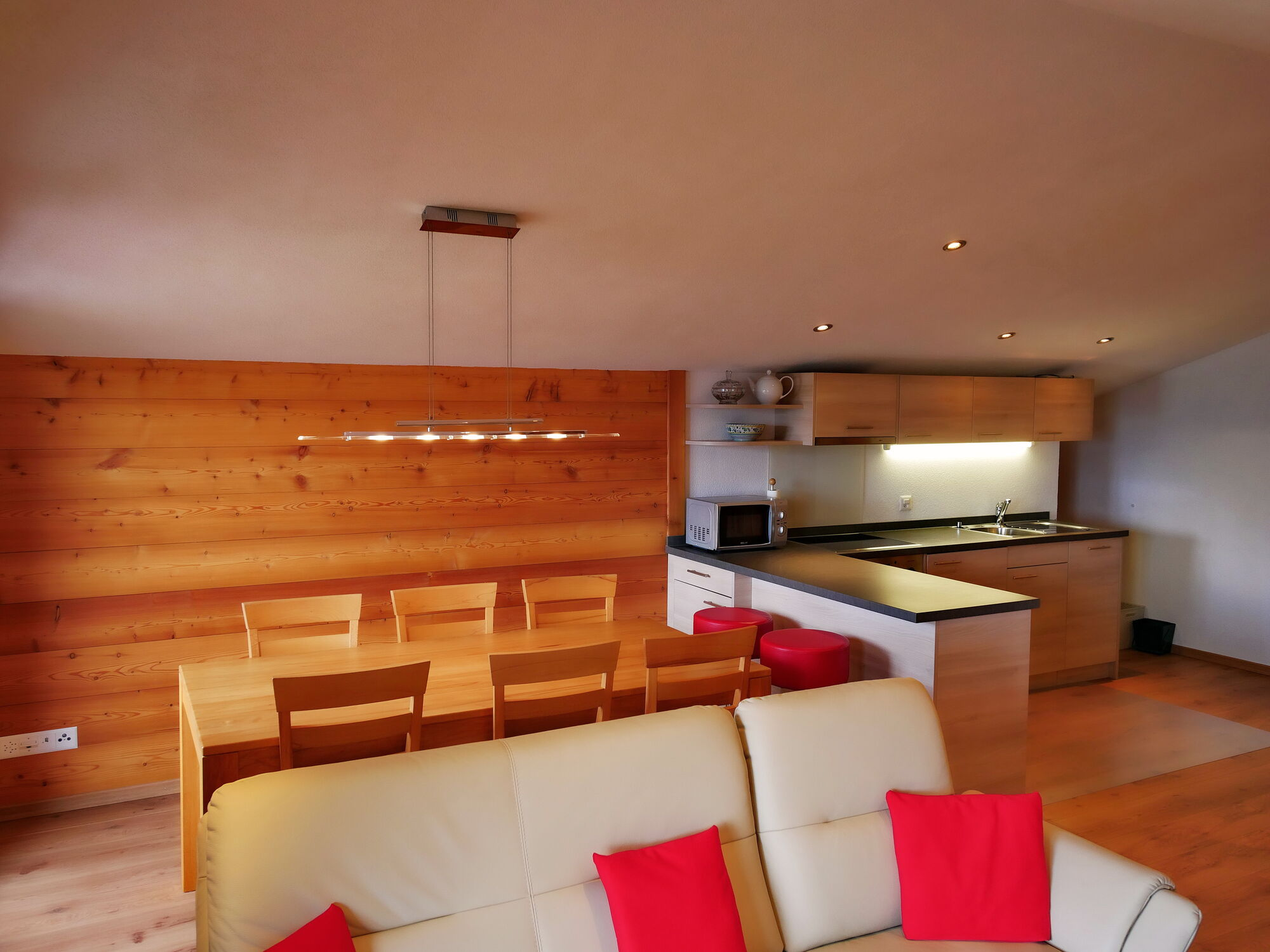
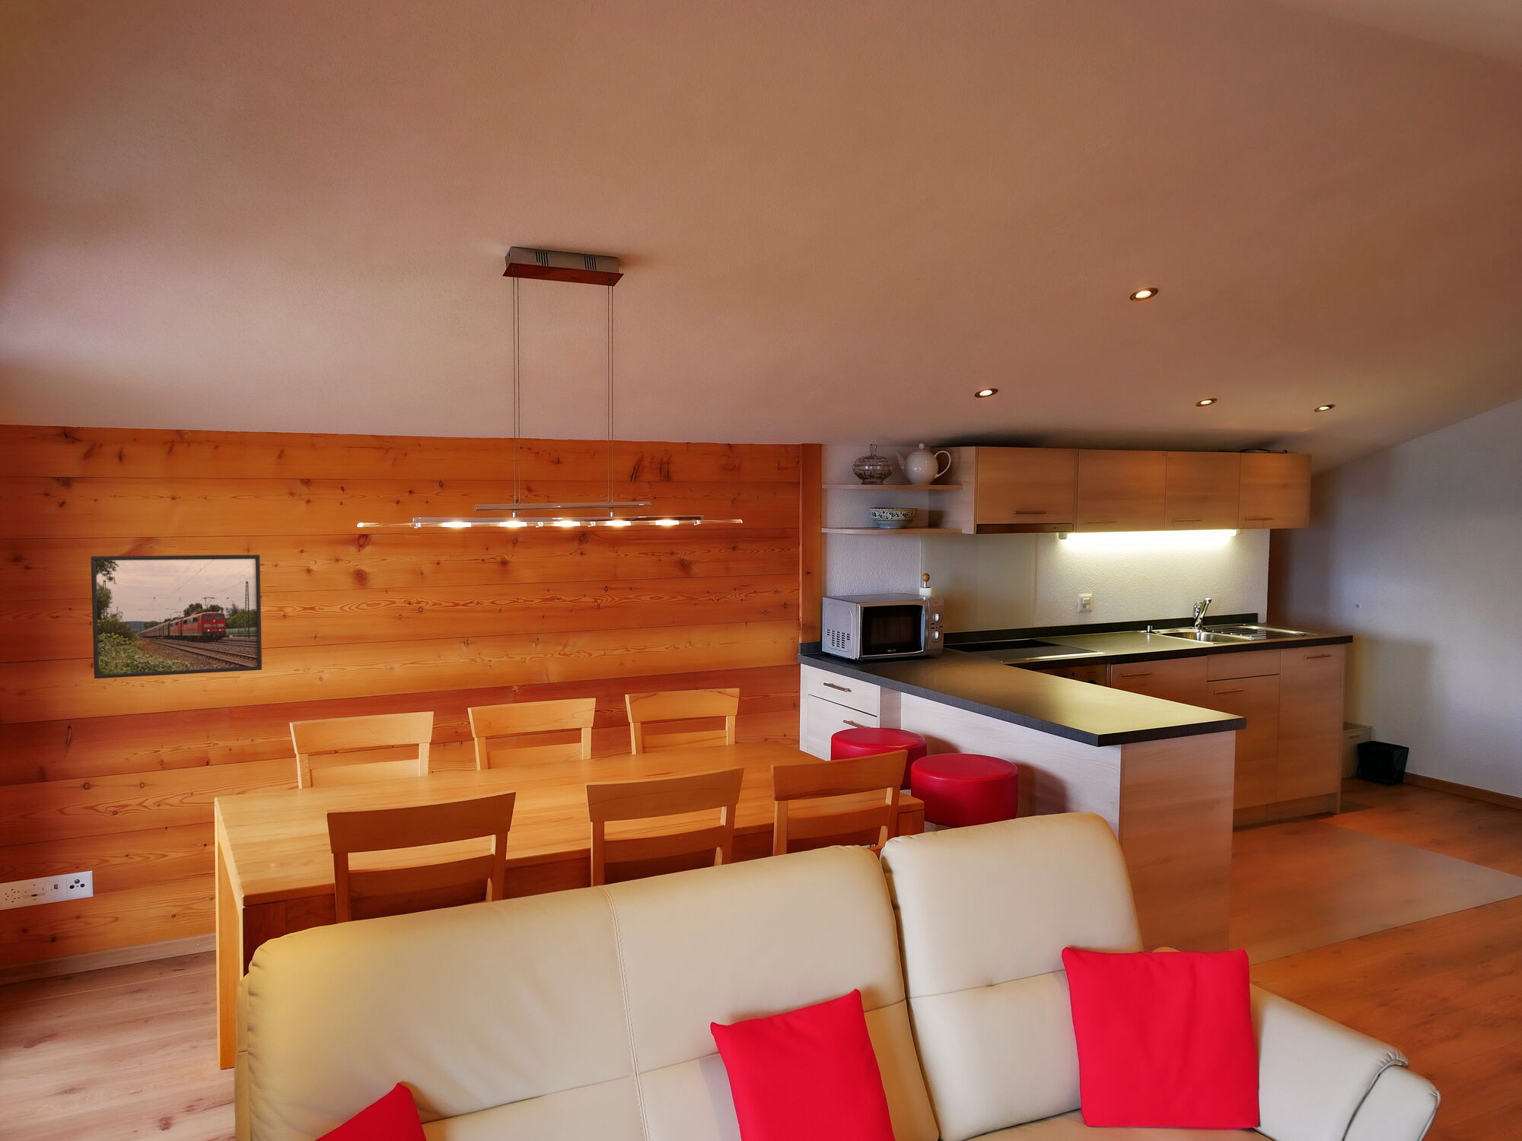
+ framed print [91,554,262,680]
